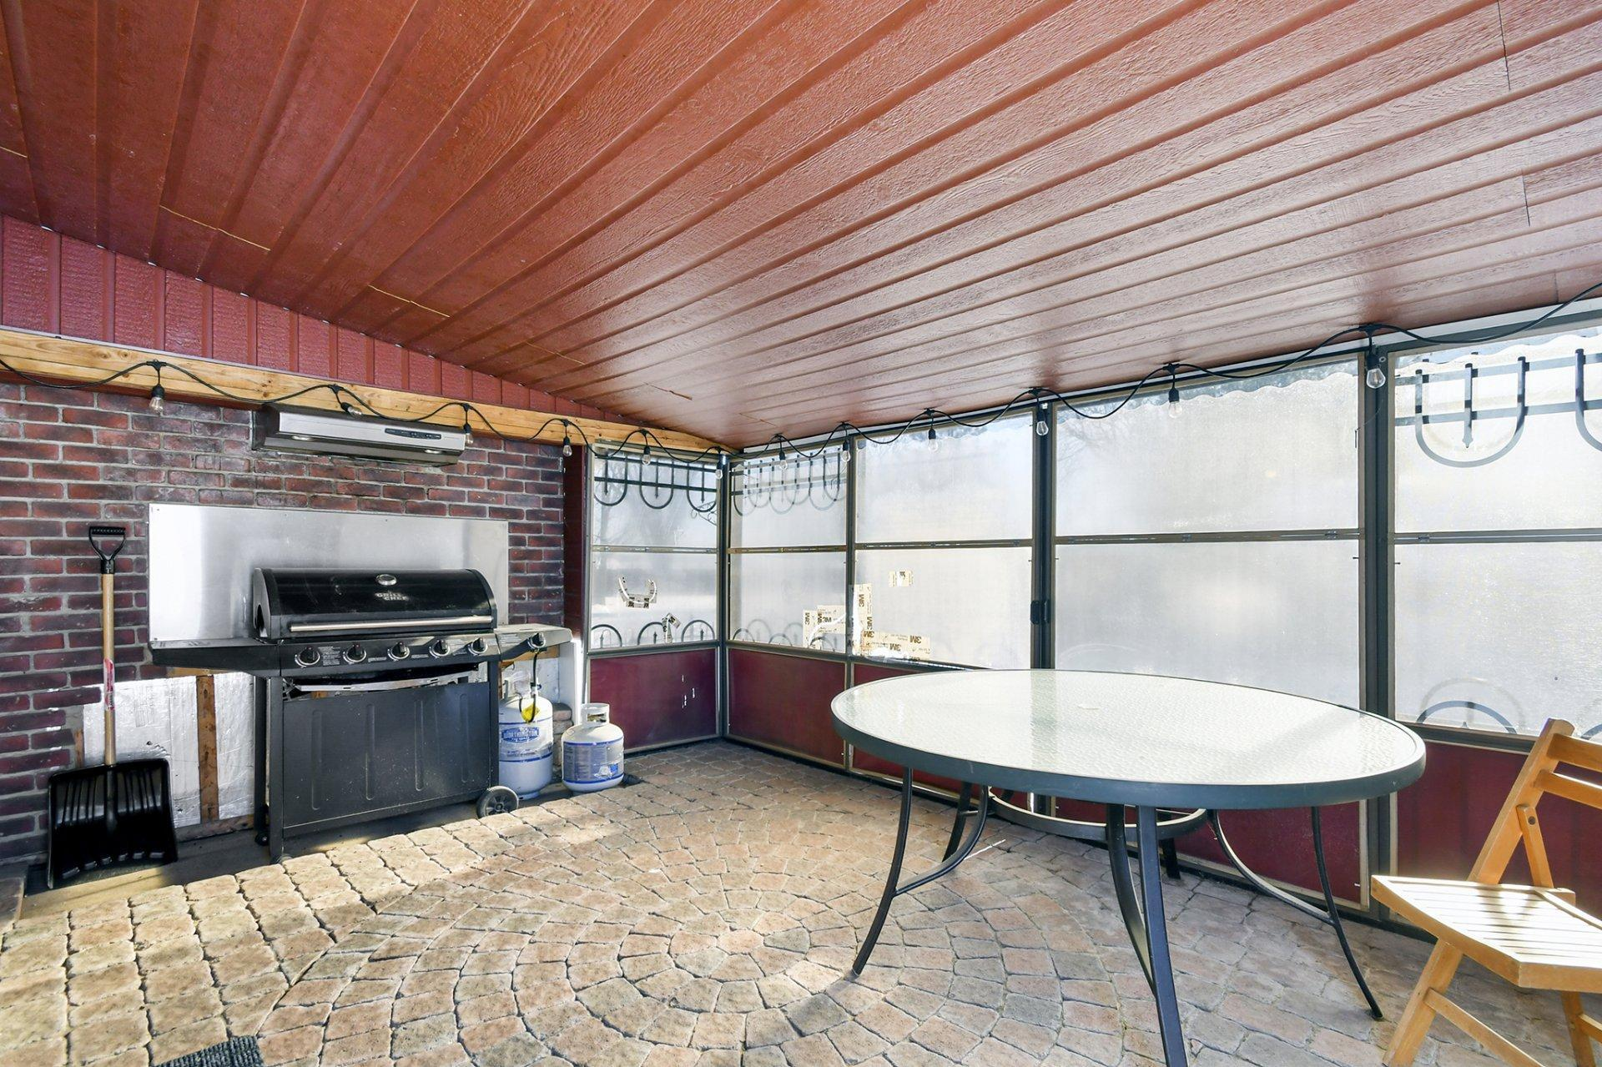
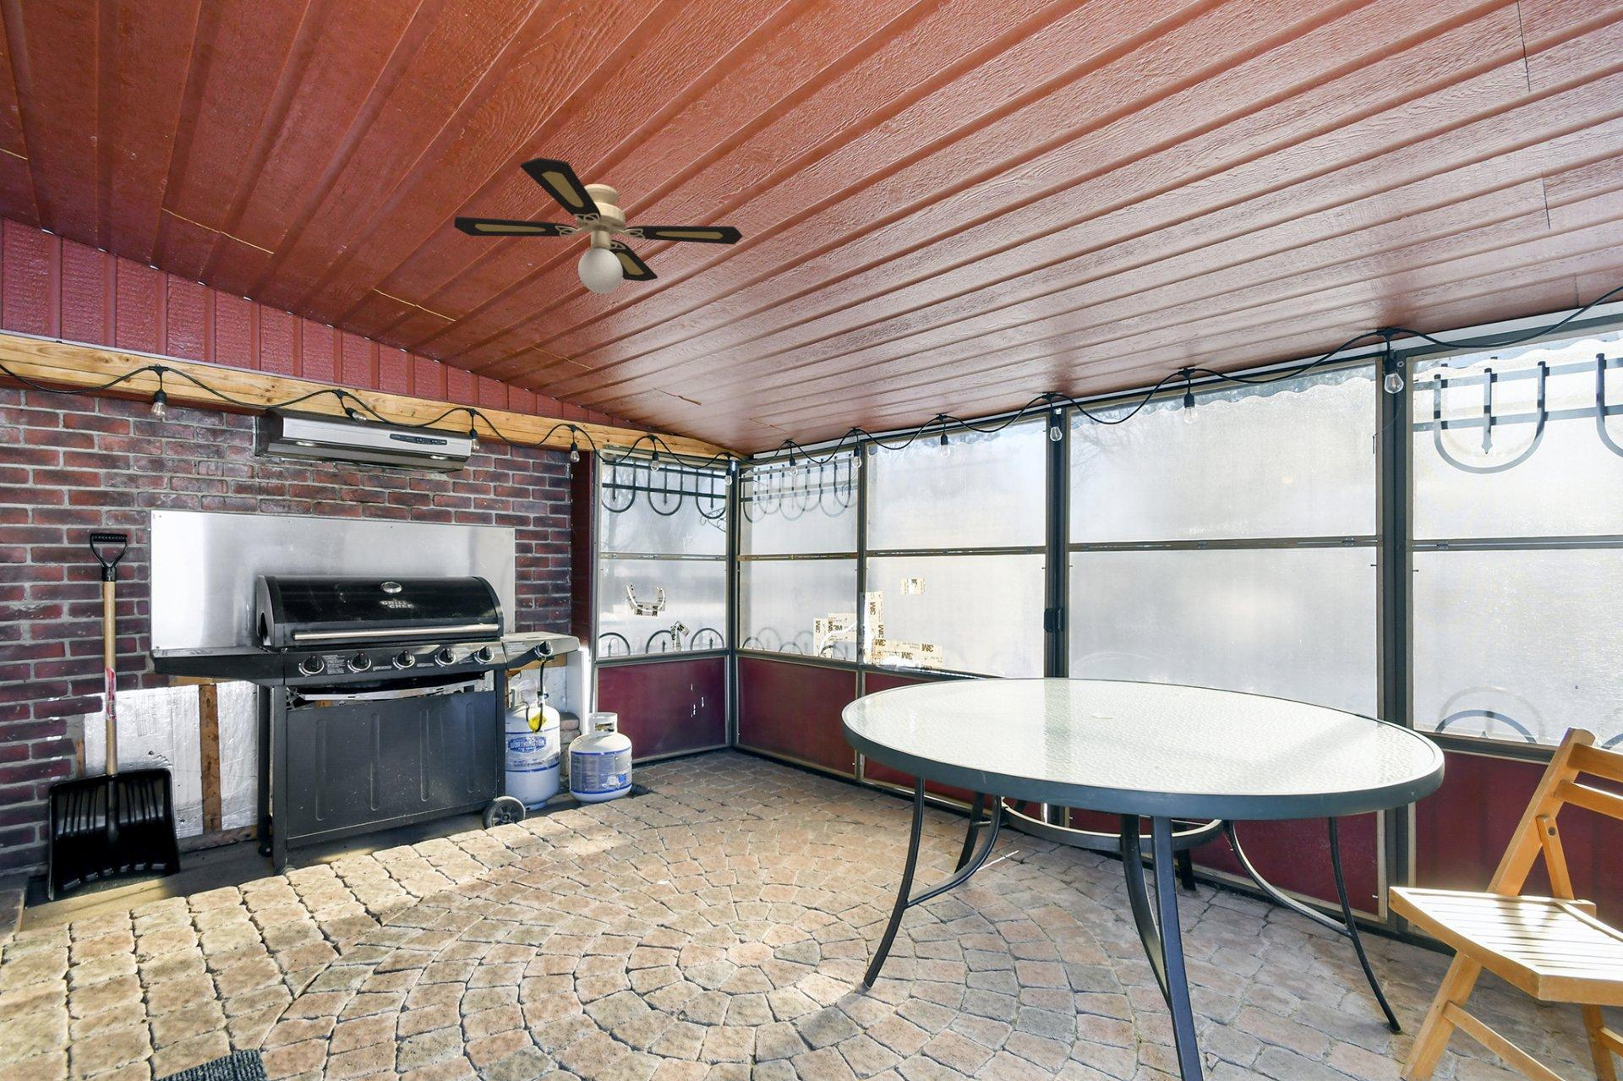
+ ceiling fan [453,157,743,294]
